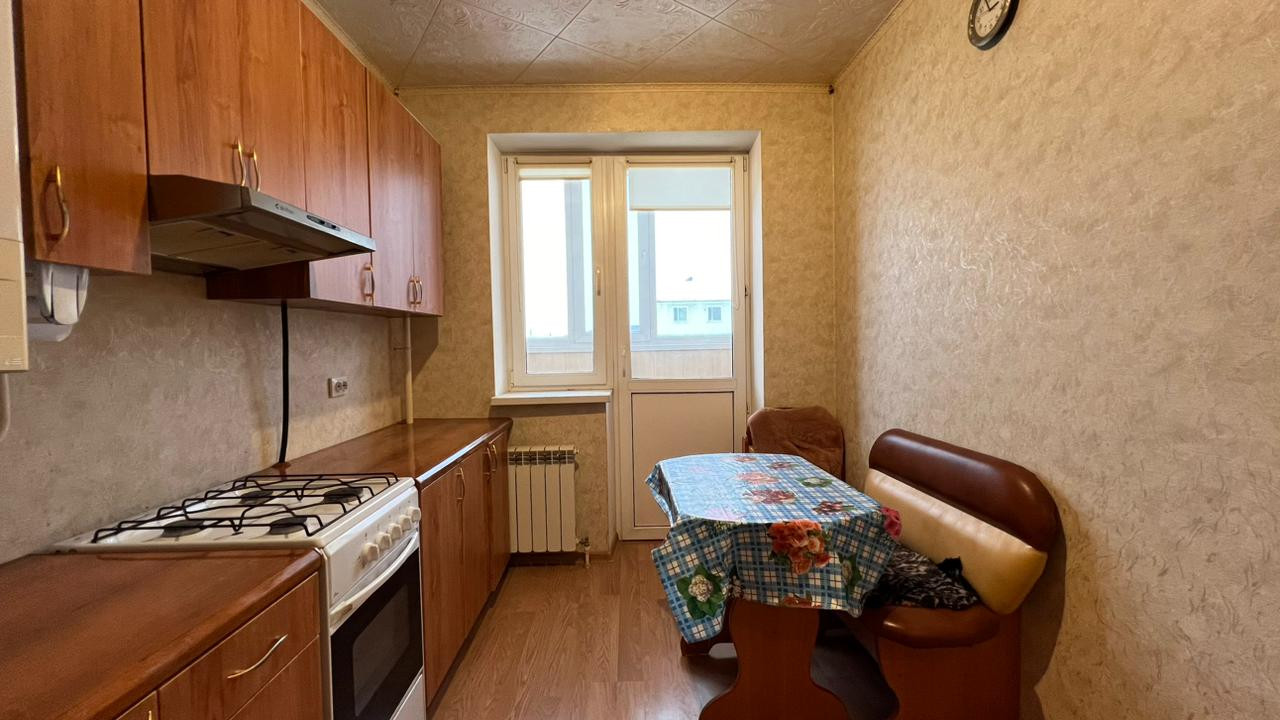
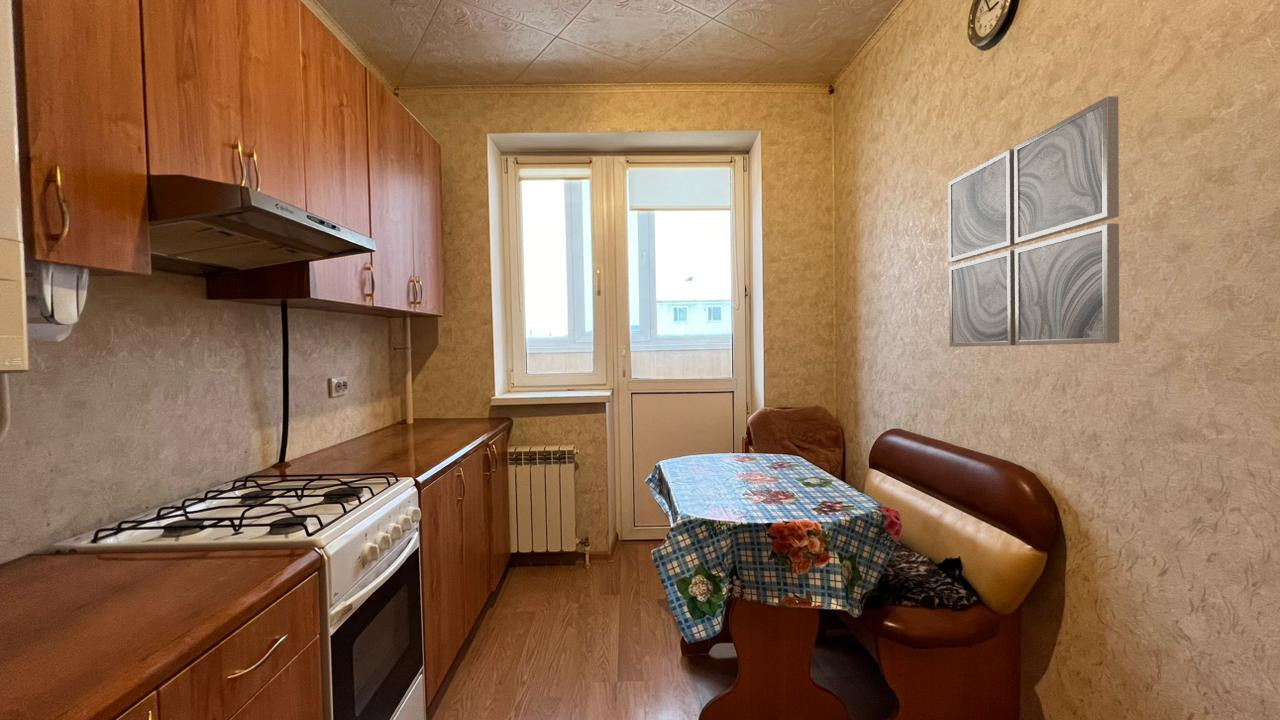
+ wall art [947,95,1120,348]
